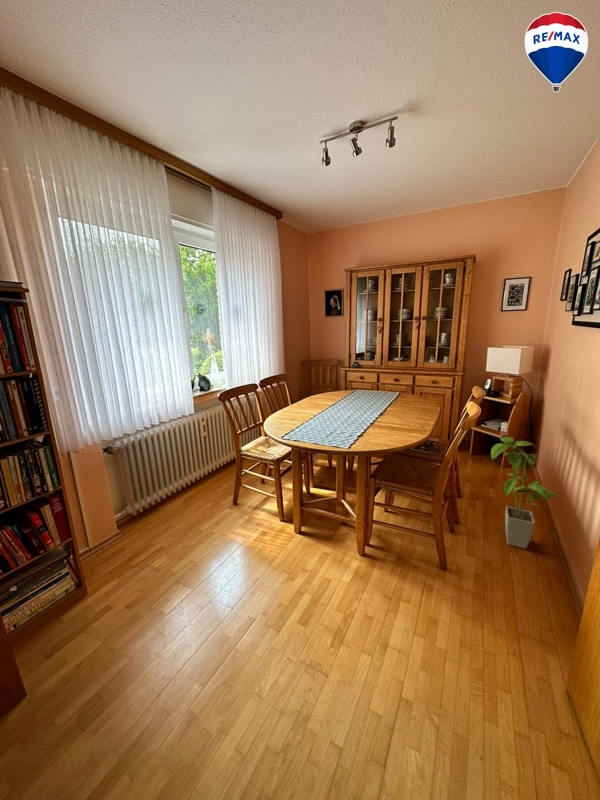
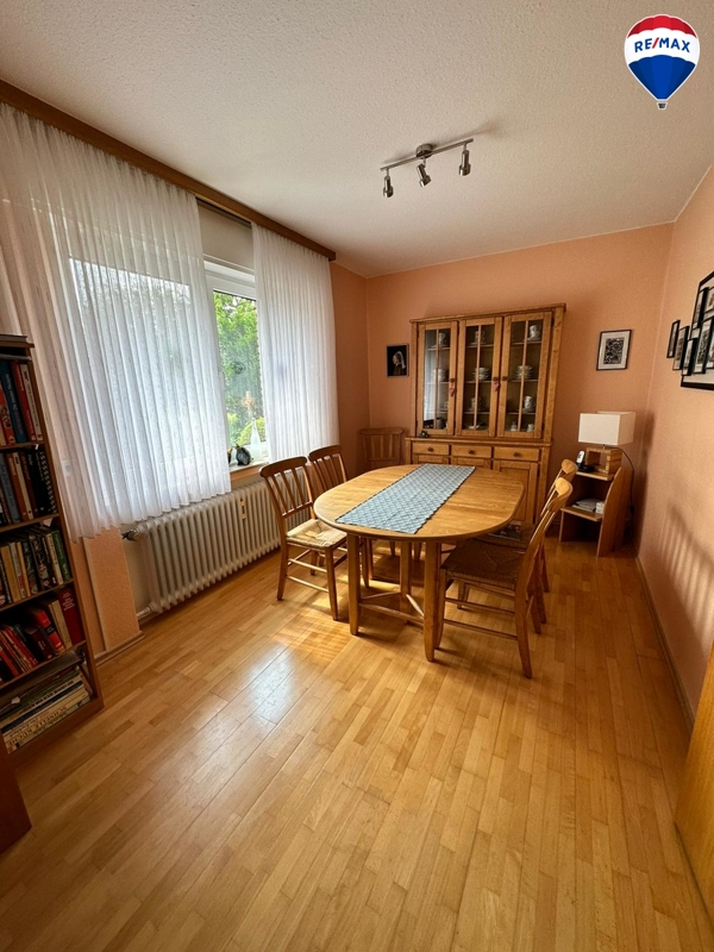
- house plant [490,436,560,550]
